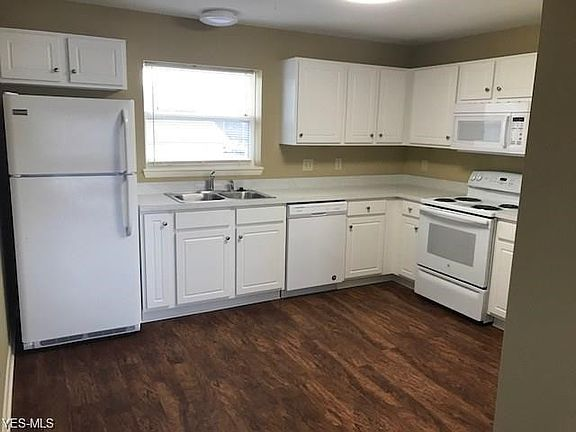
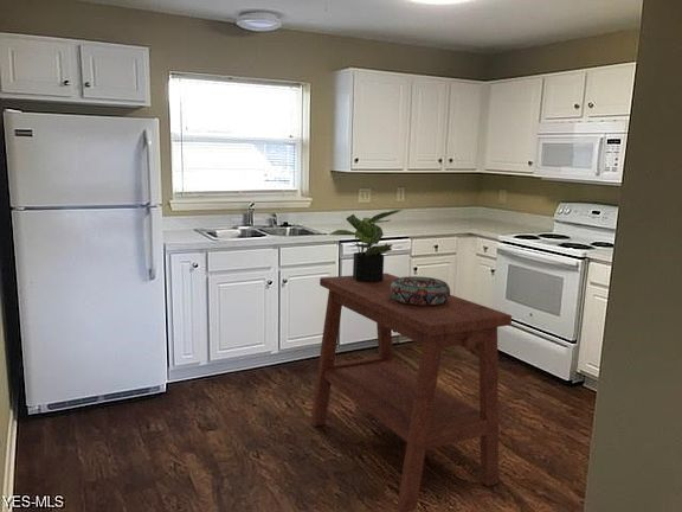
+ side table [309,273,513,512]
+ potted plant [328,209,404,283]
+ decorative bowl [390,275,451,306]
